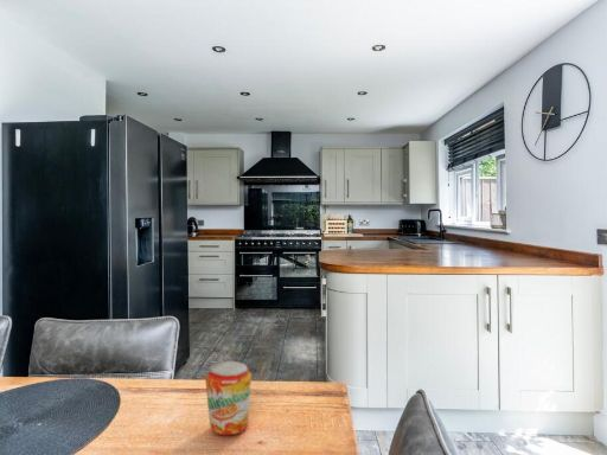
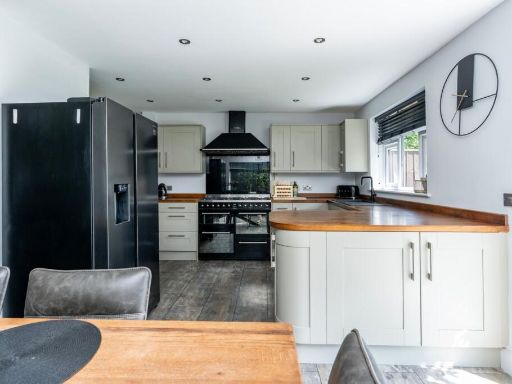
- beverage can [204,360,253,436]
